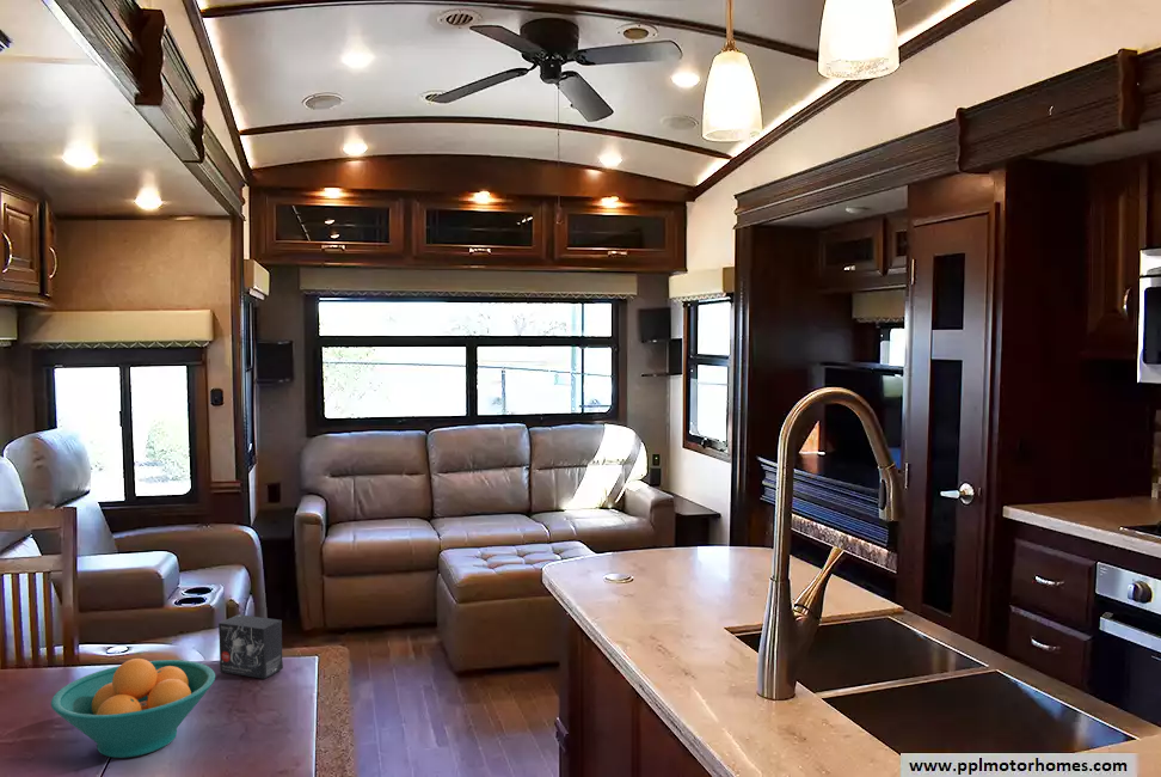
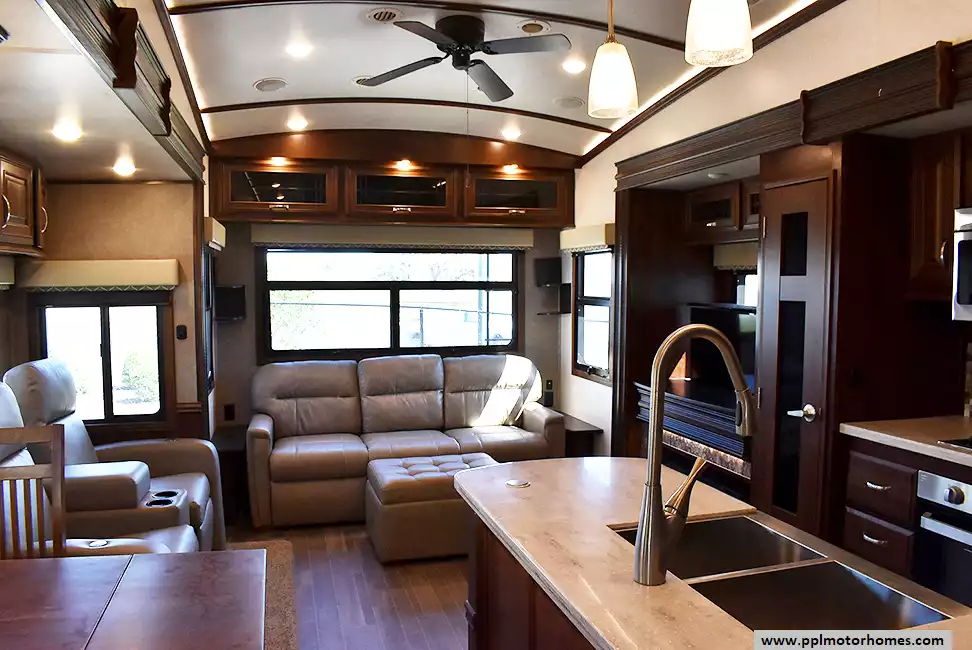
- small box [217,613,284,680]
- fruit bowl [50,657,216,759]
